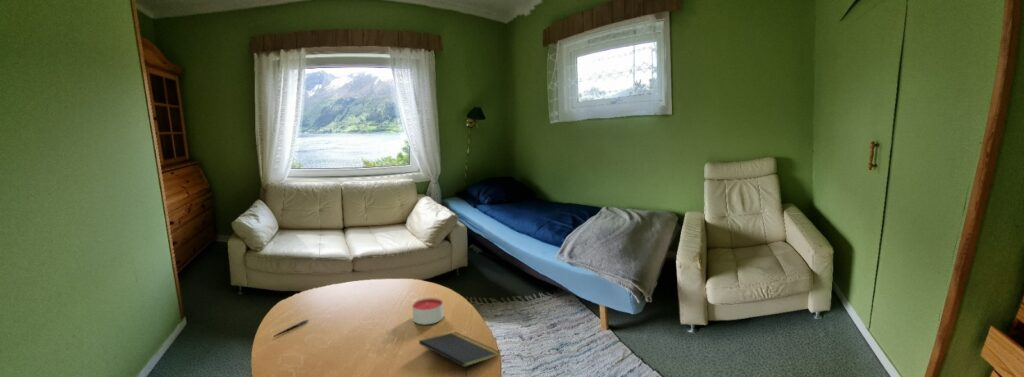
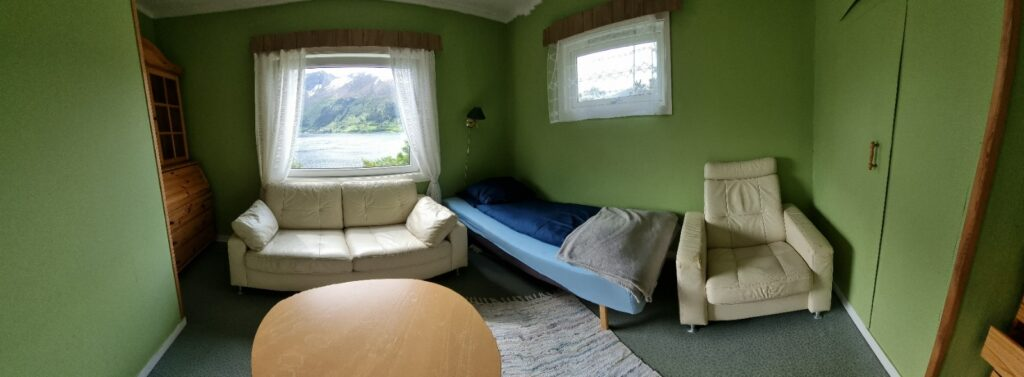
- pen [272,319,309,338]
- candle [411,297,445,325]
- notepad [418,331,501,377]
